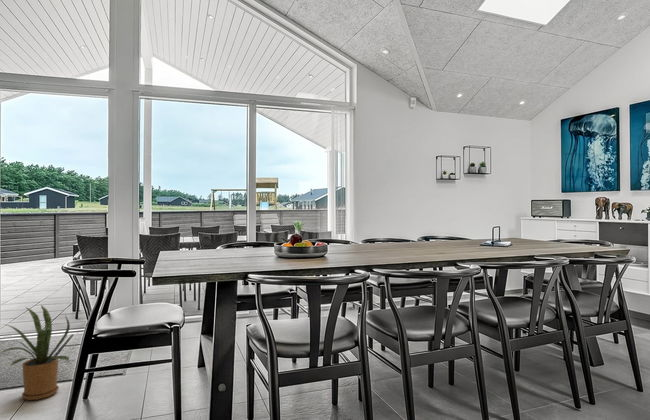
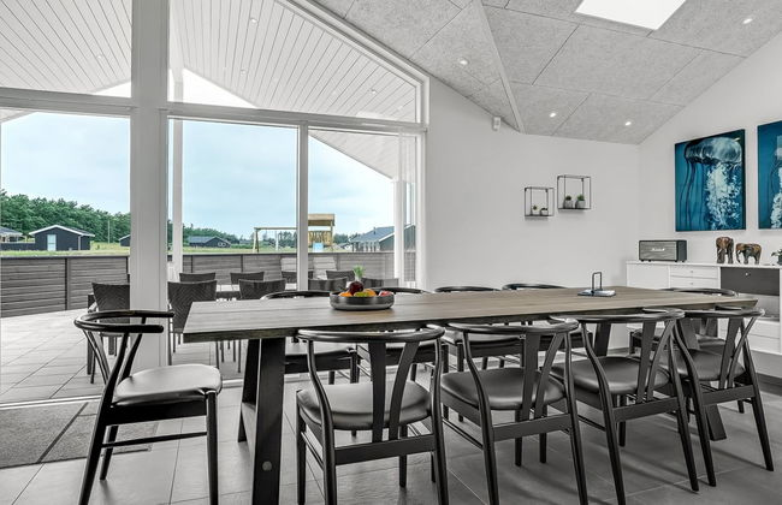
- house plant [0,304,71,401]
